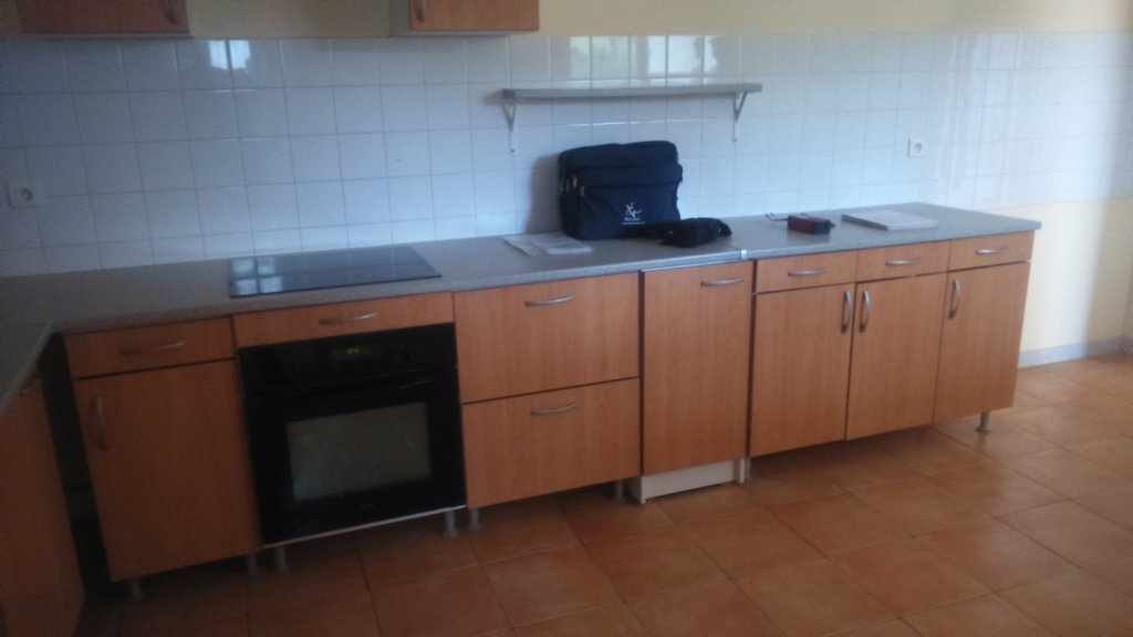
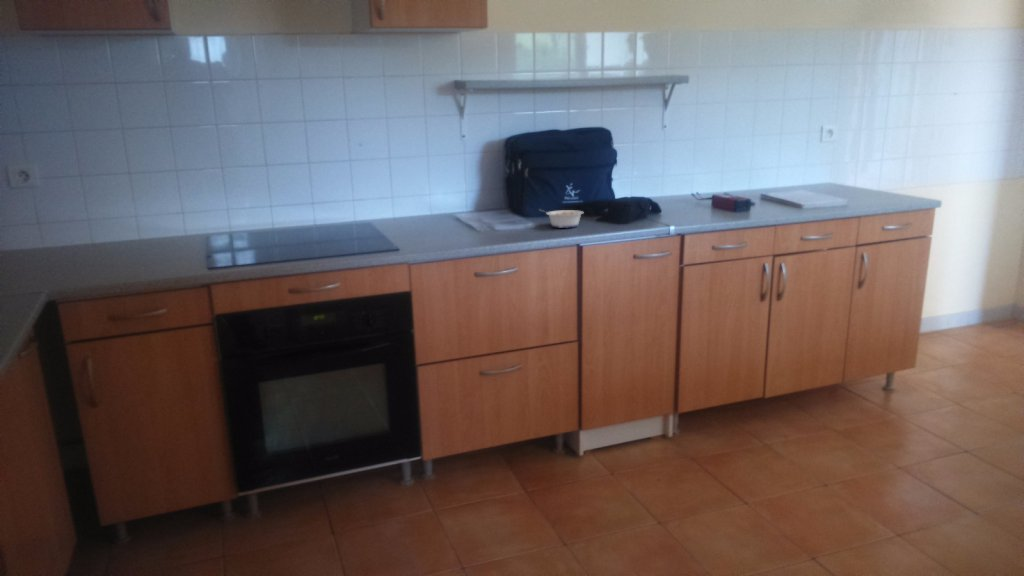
+ legume [538,208,584,229]
